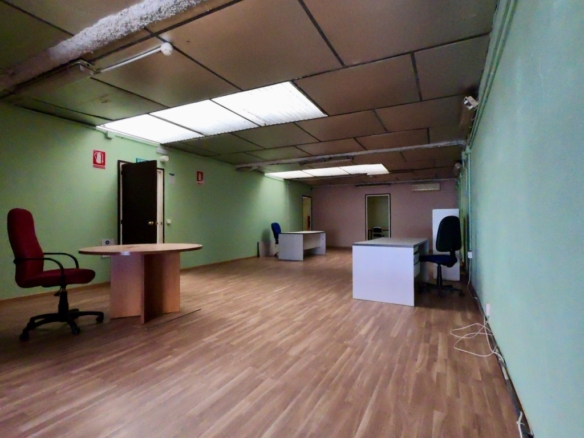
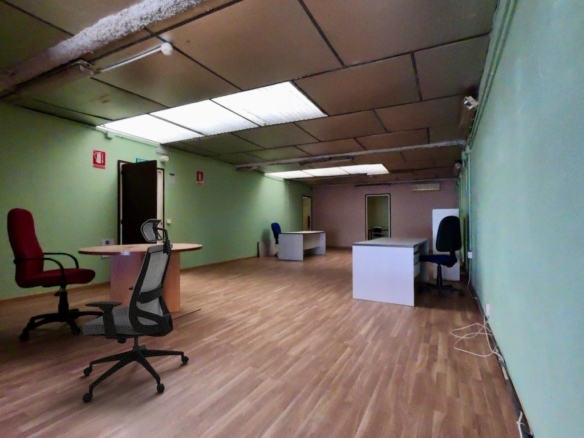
+ office chair [81,218,190,403]
